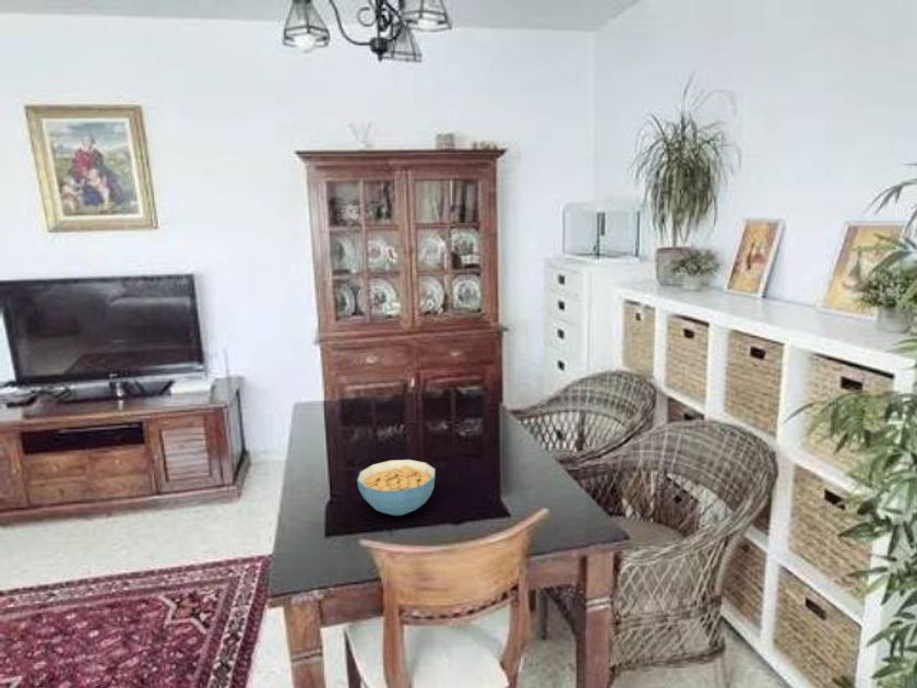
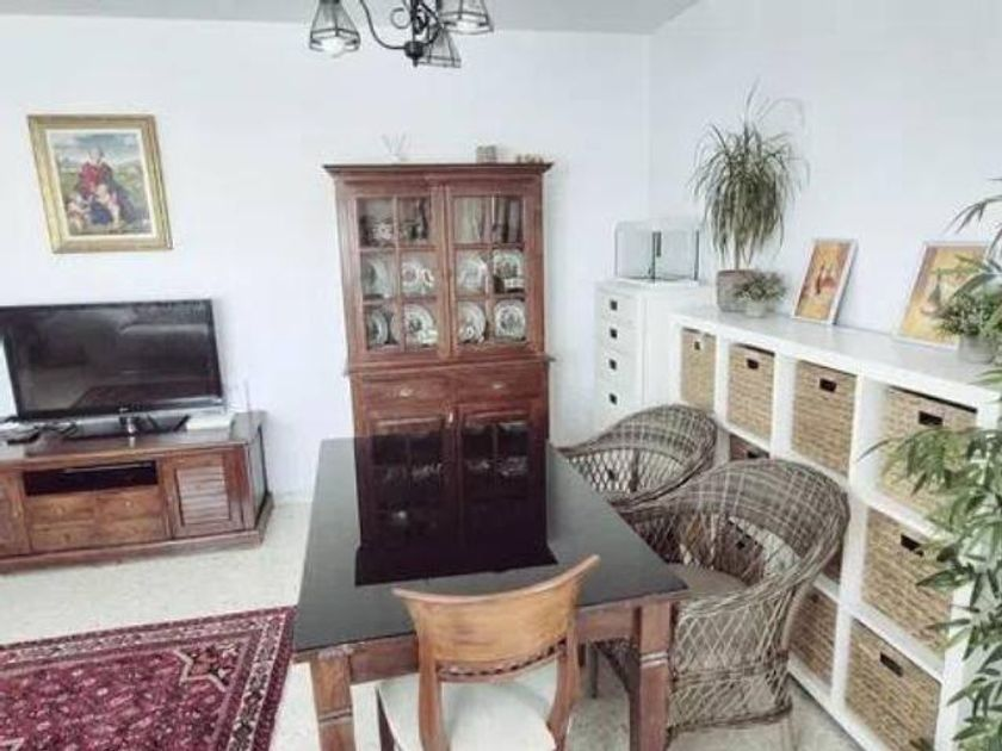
- cereal bowl [356,459,437,517]
